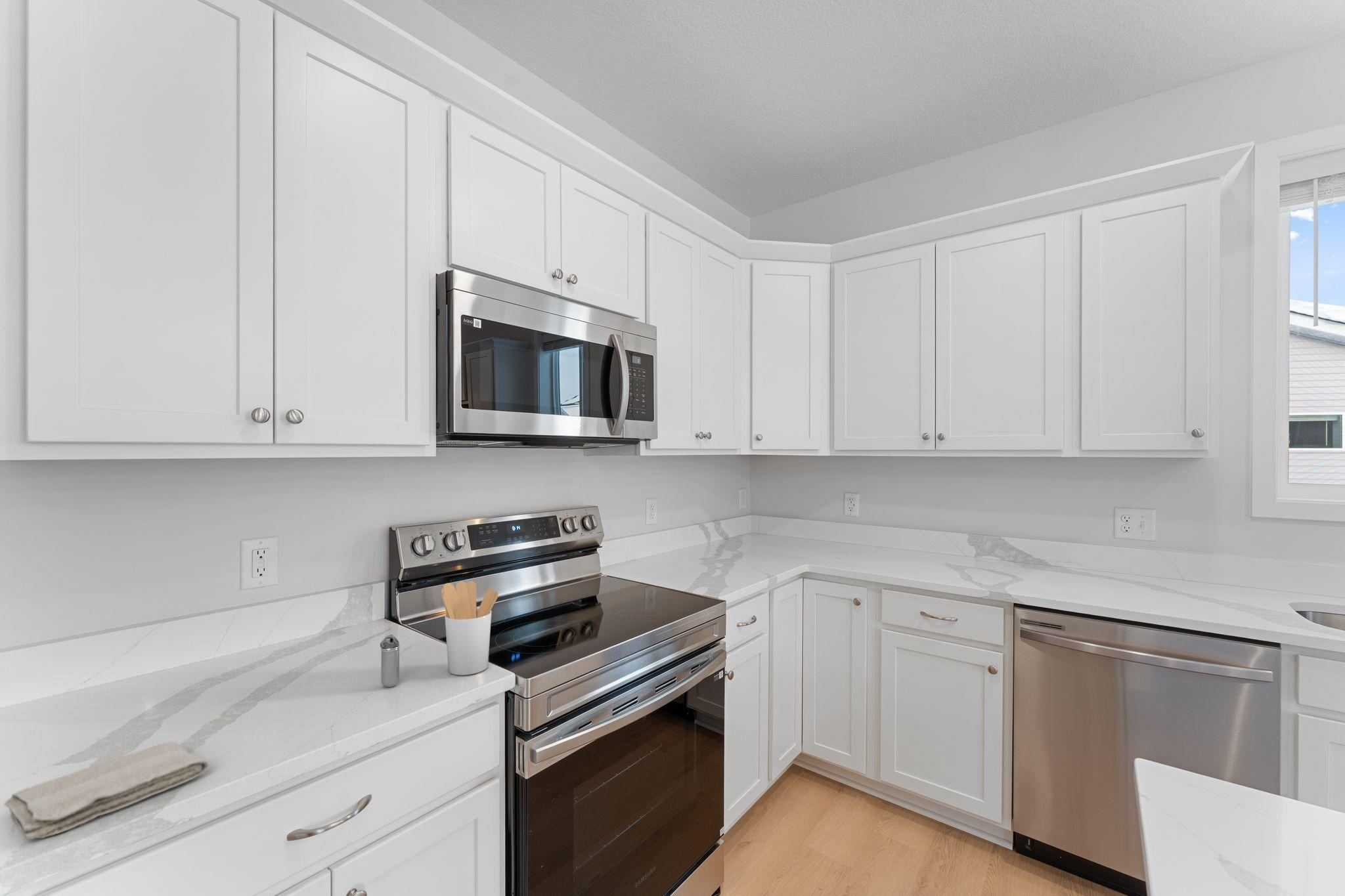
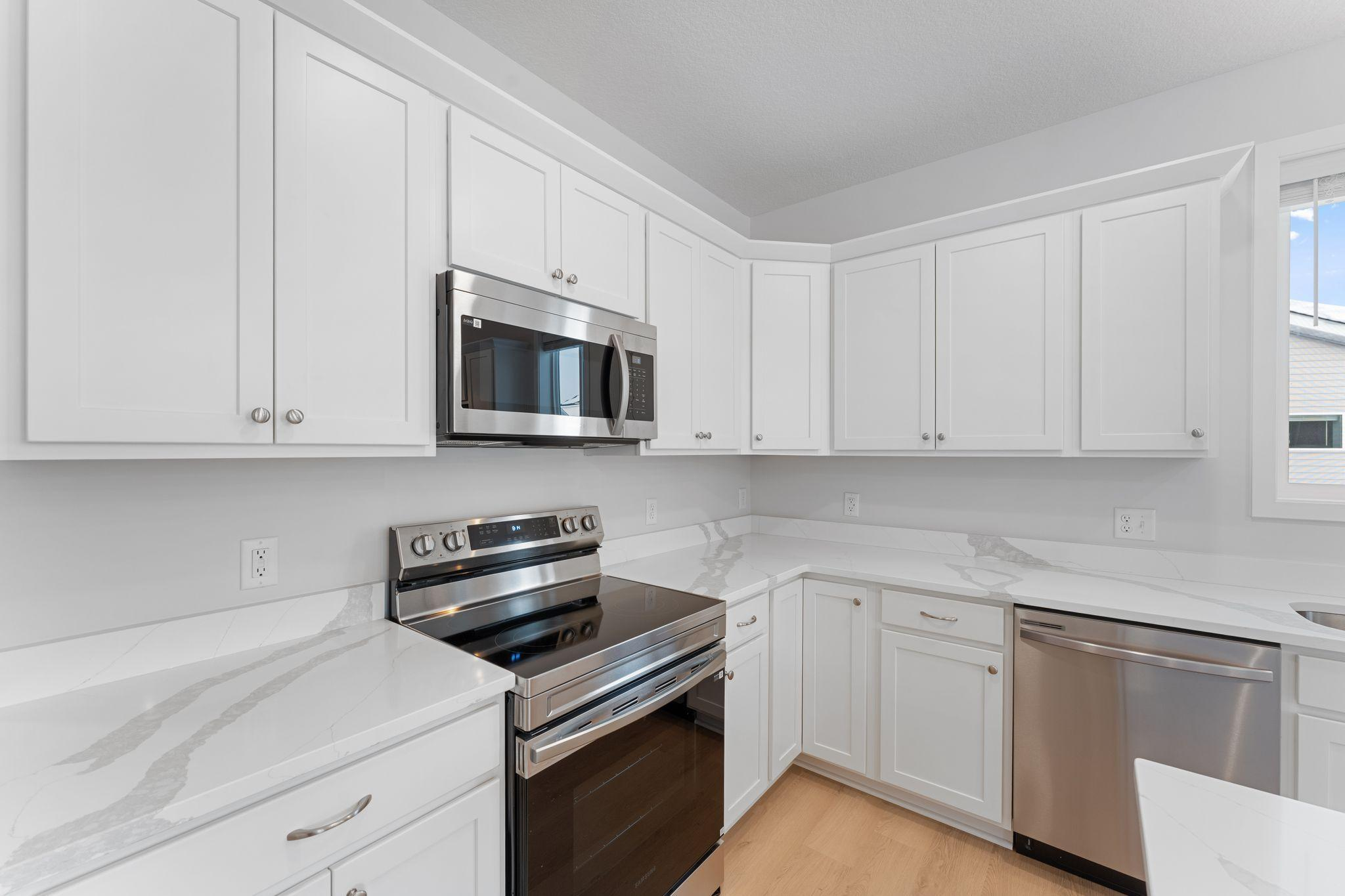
- shaker [380,634,401,688]
- washcloth [3,741,209,840]
- utensil holder [441,580,499,676]
